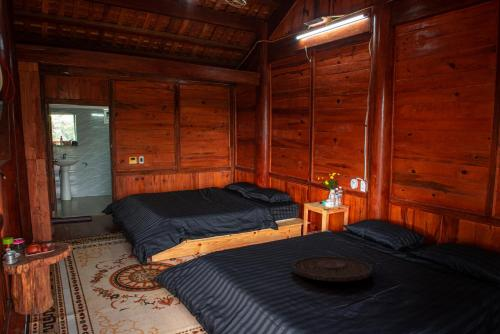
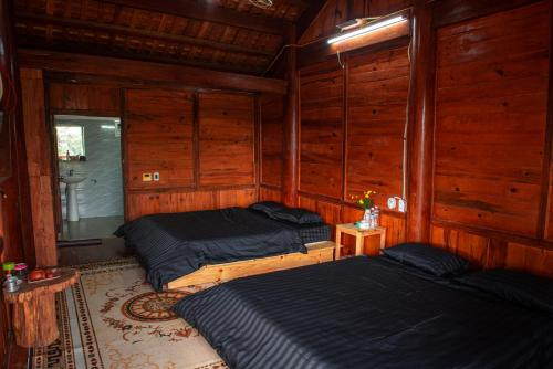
- serving tray [291,255,373,282]
